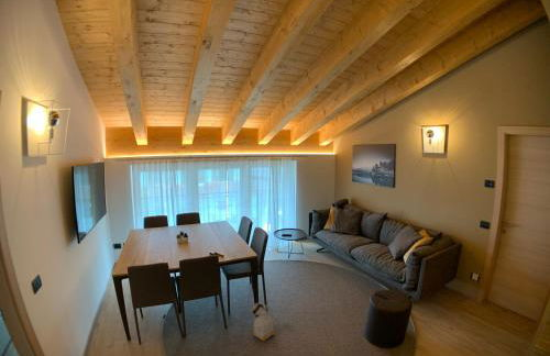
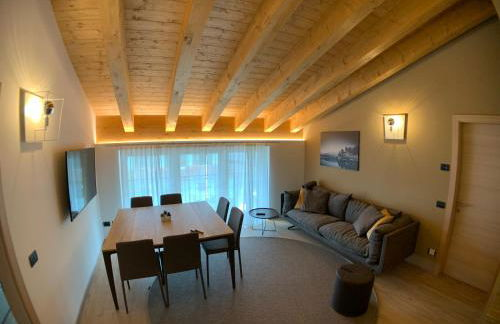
- bag [250,302,276,342]
